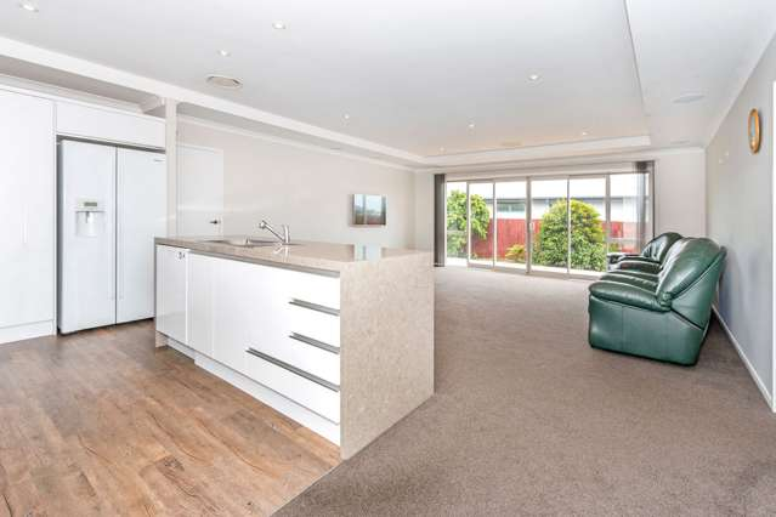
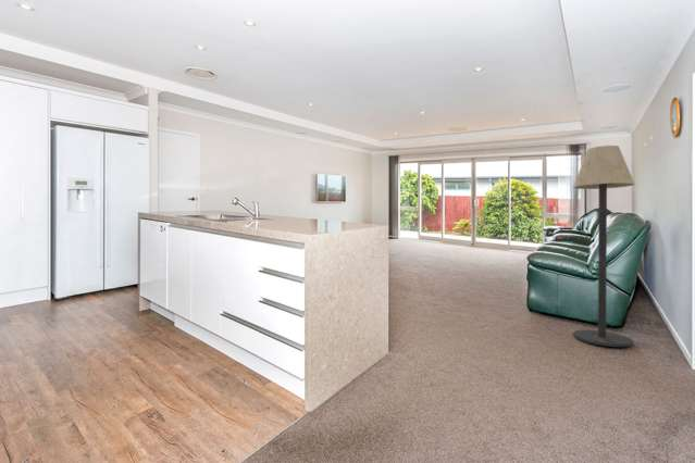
+ floor lamp [572,145,636,348]
